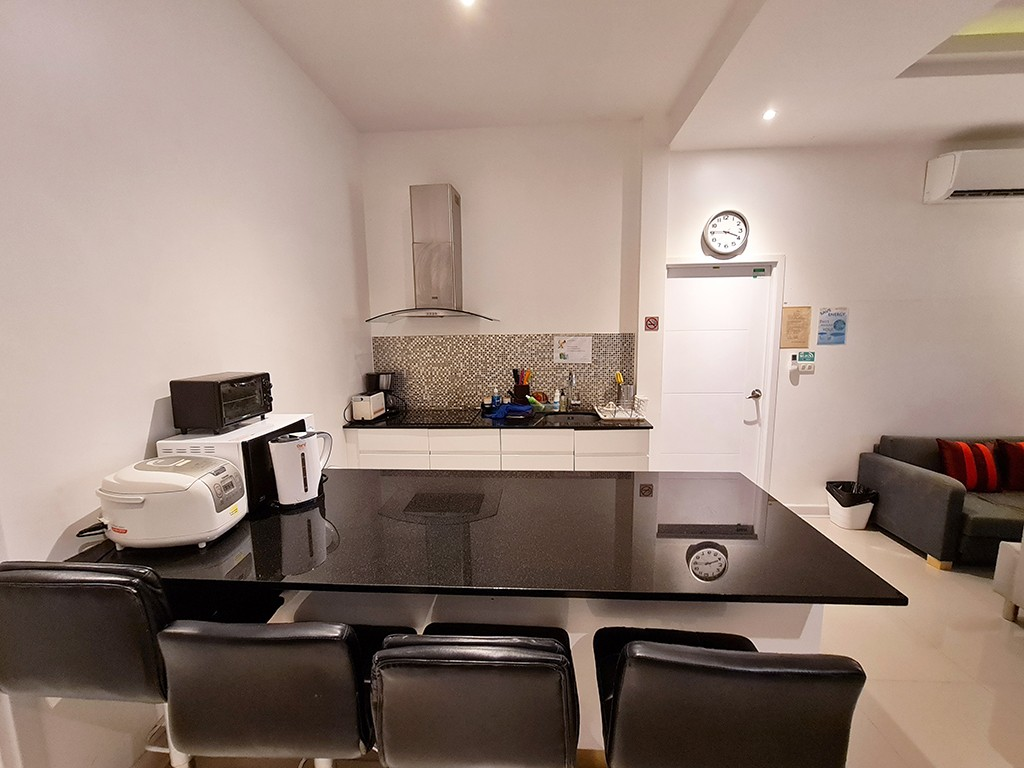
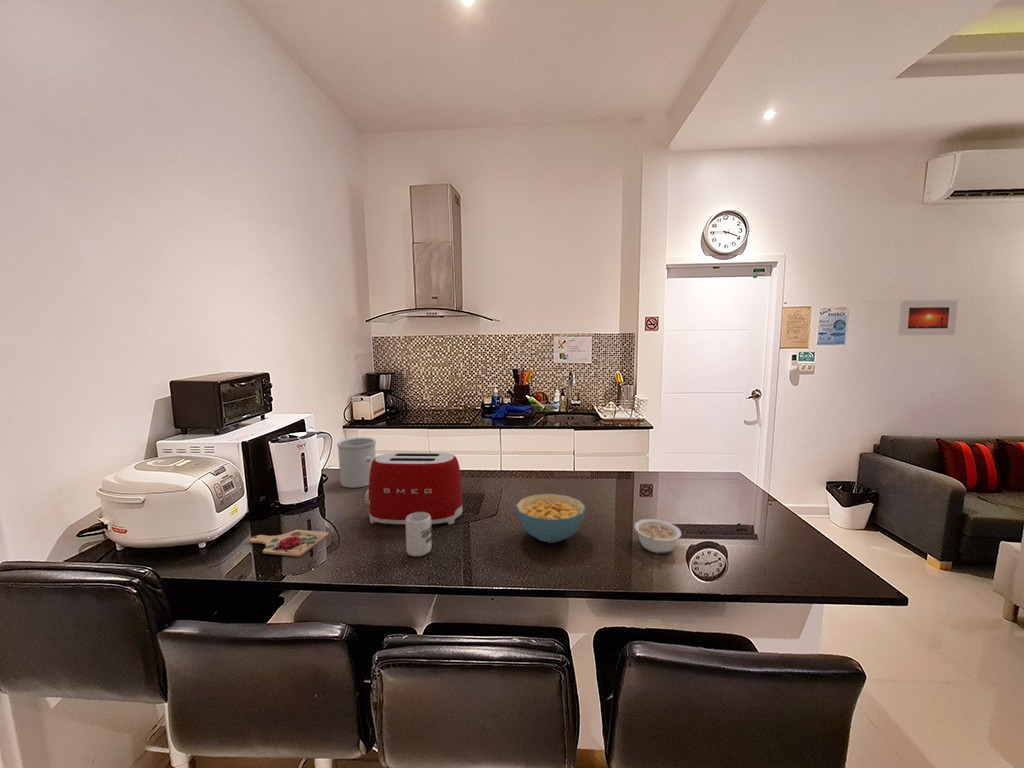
+ cereal bowl [515,493,586,544]
+ utensil holder [336,436,377,489]
+ toaster [364,451,463,526]
+ cup [405,512,433,557]
+ cutting board [249,529,330,557]
+ legume [633,518,682,554]
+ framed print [898,299,959,336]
